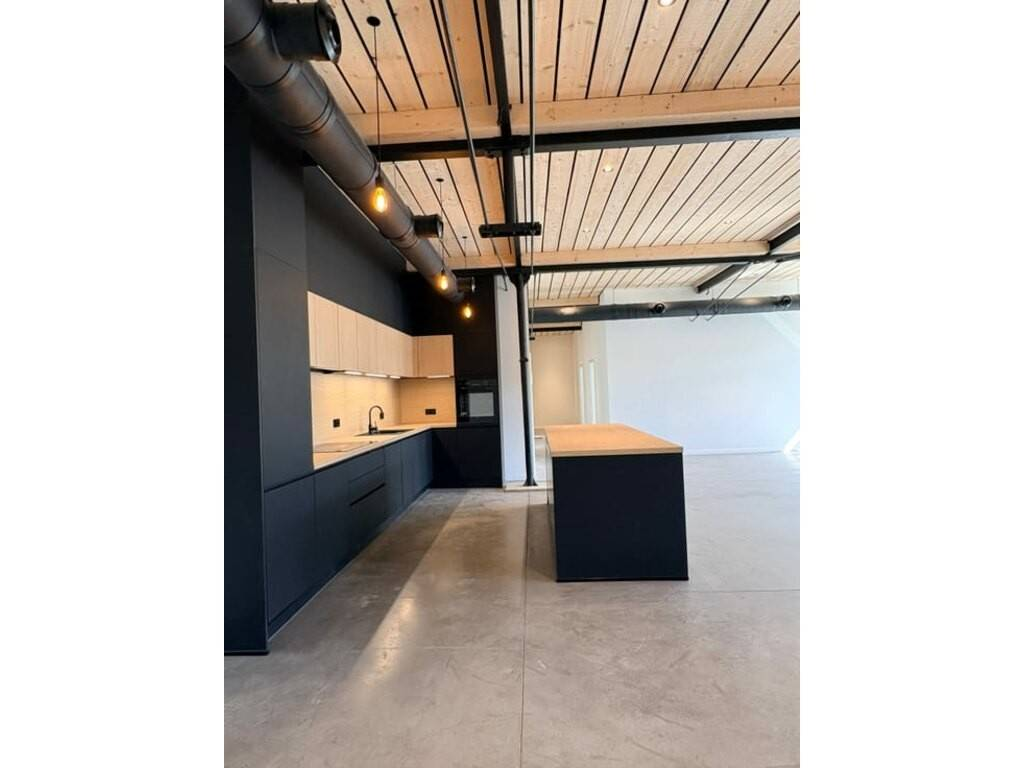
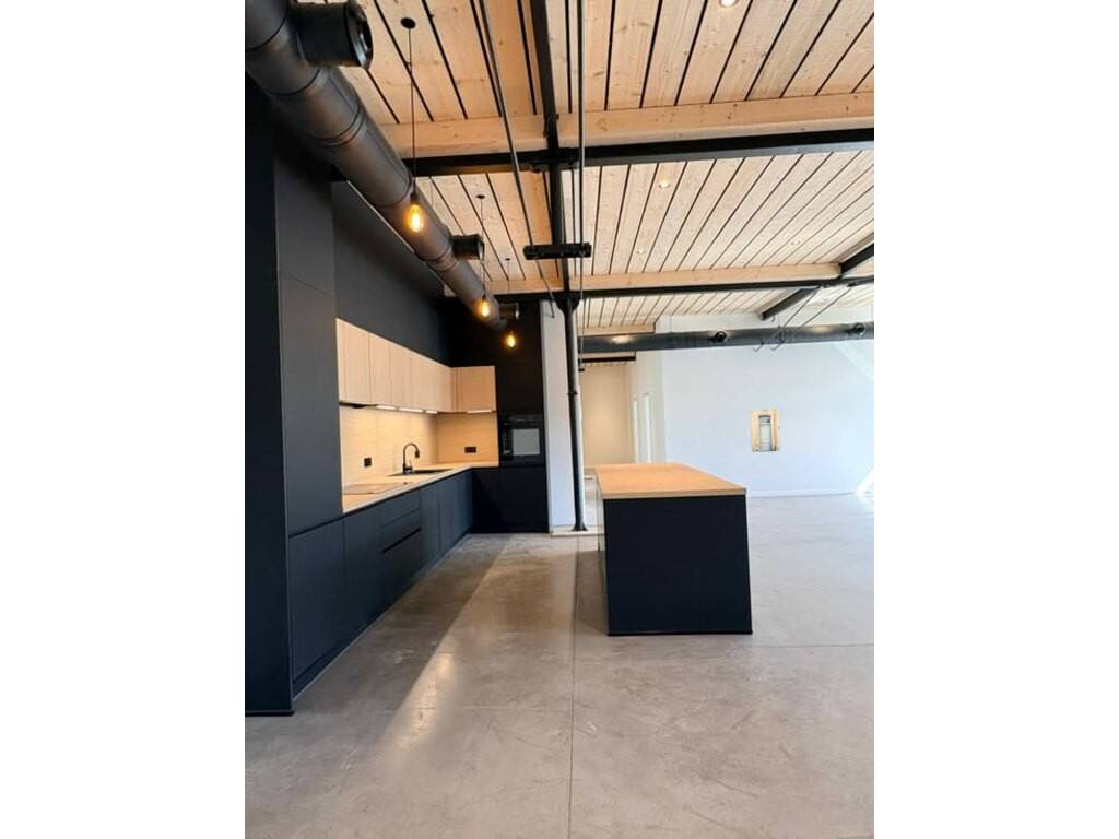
+ wall art [749,409,781,453]
